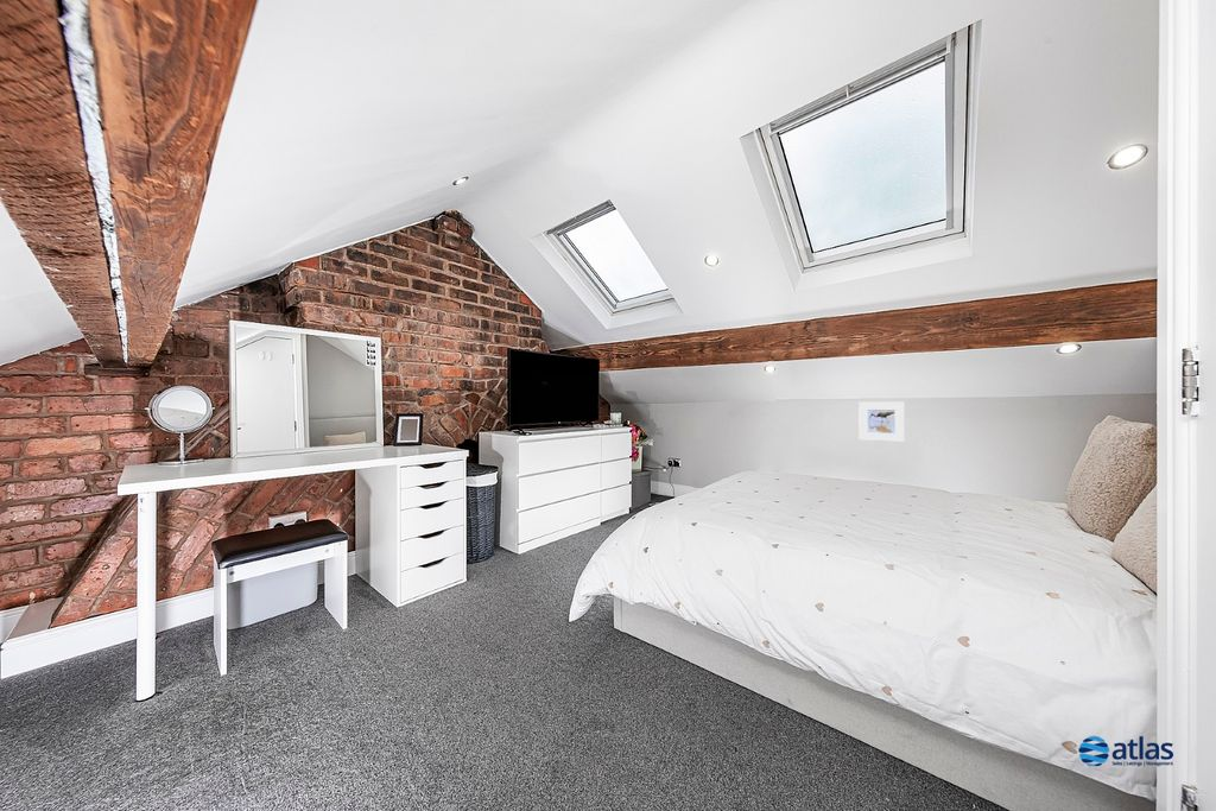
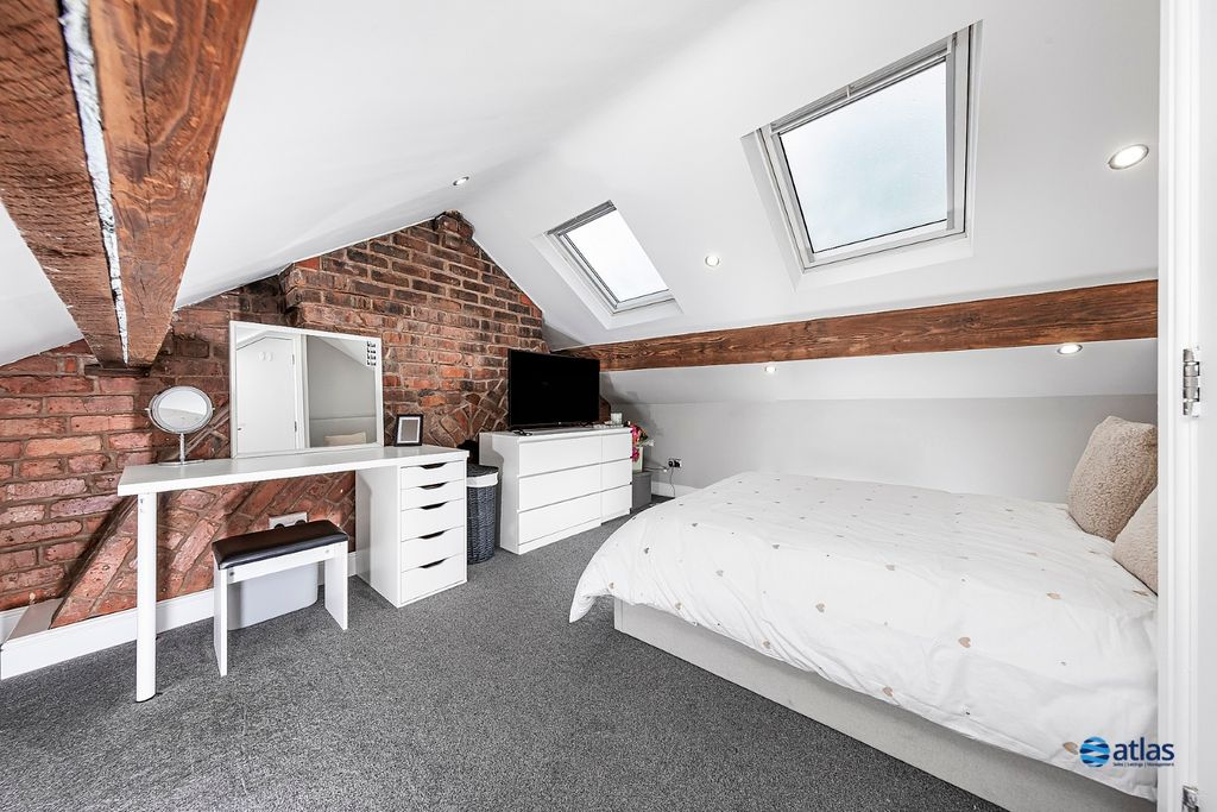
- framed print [857,400,905,443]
